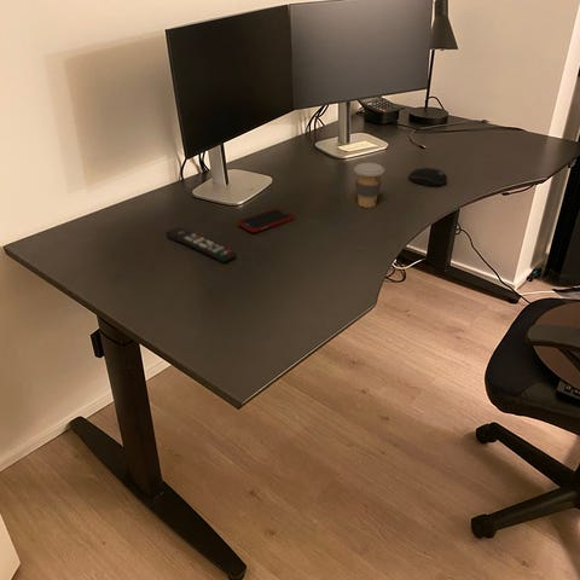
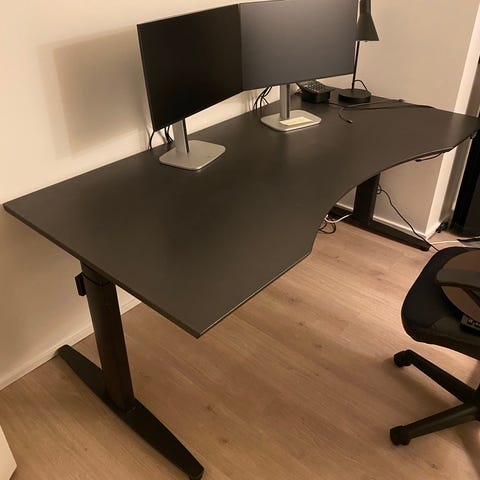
- remote control [164,226,237,263]
- computer mouse [407,167,448,188]
- cell phone [237,207,296,233]
- coffee cup [353,162,385,209]
